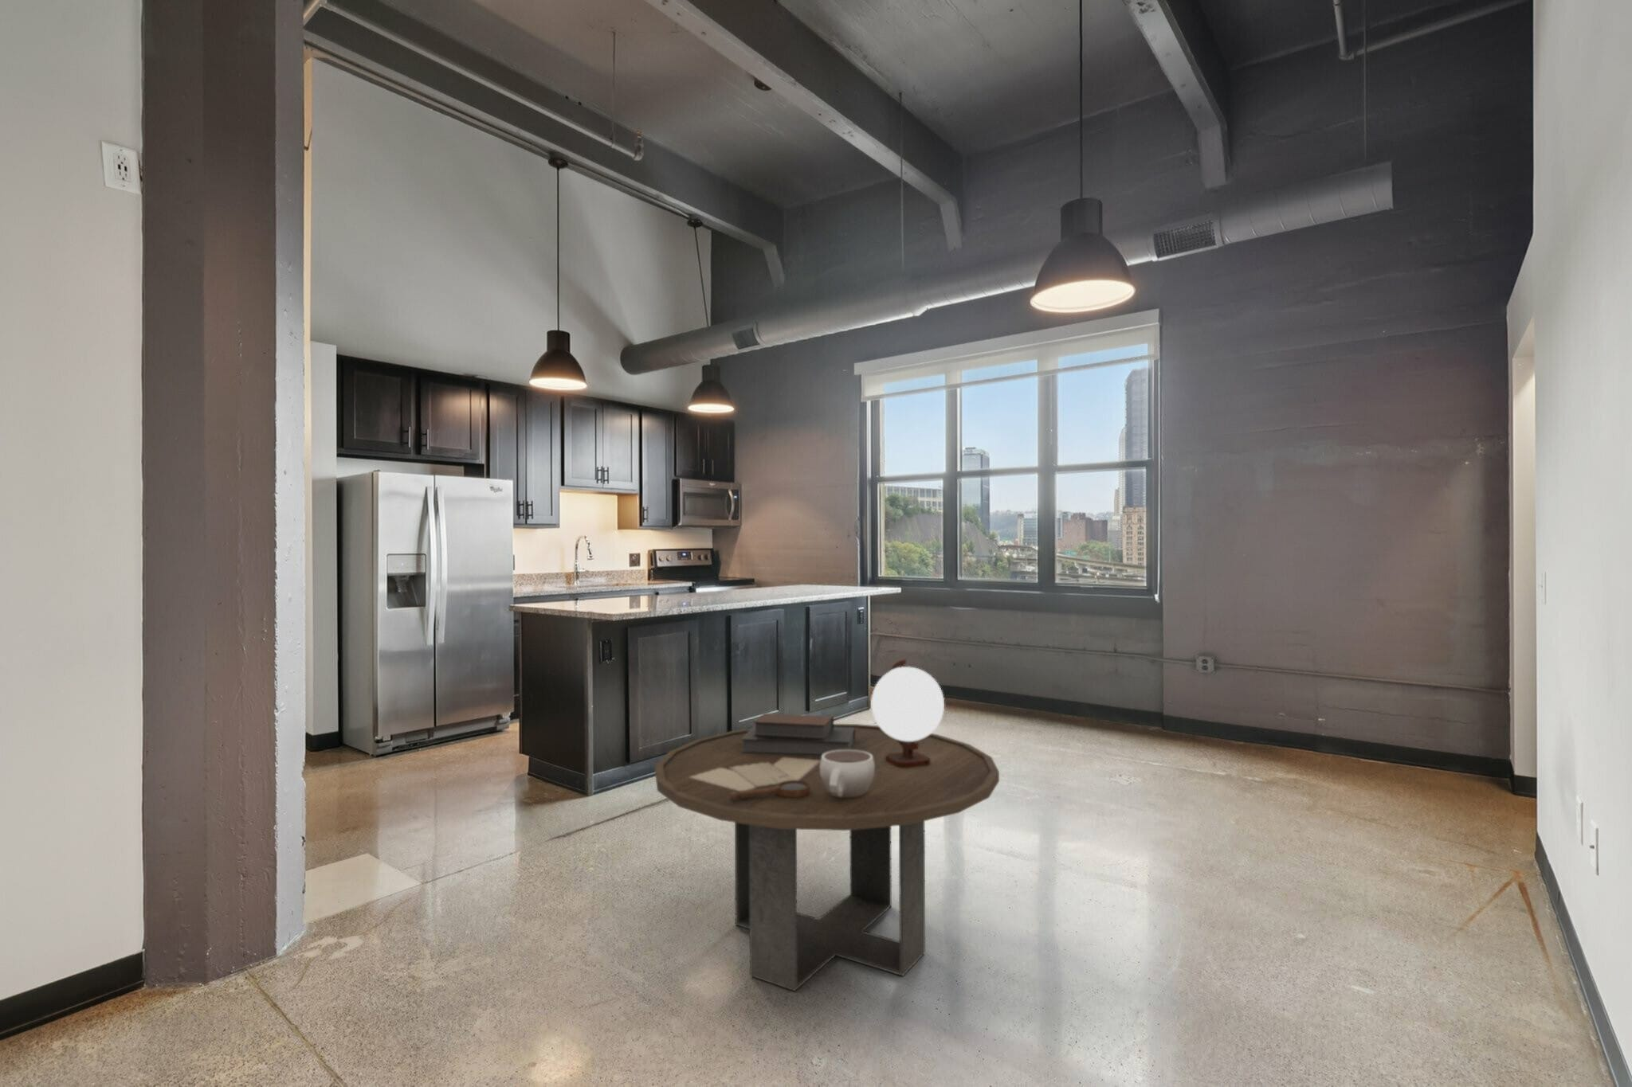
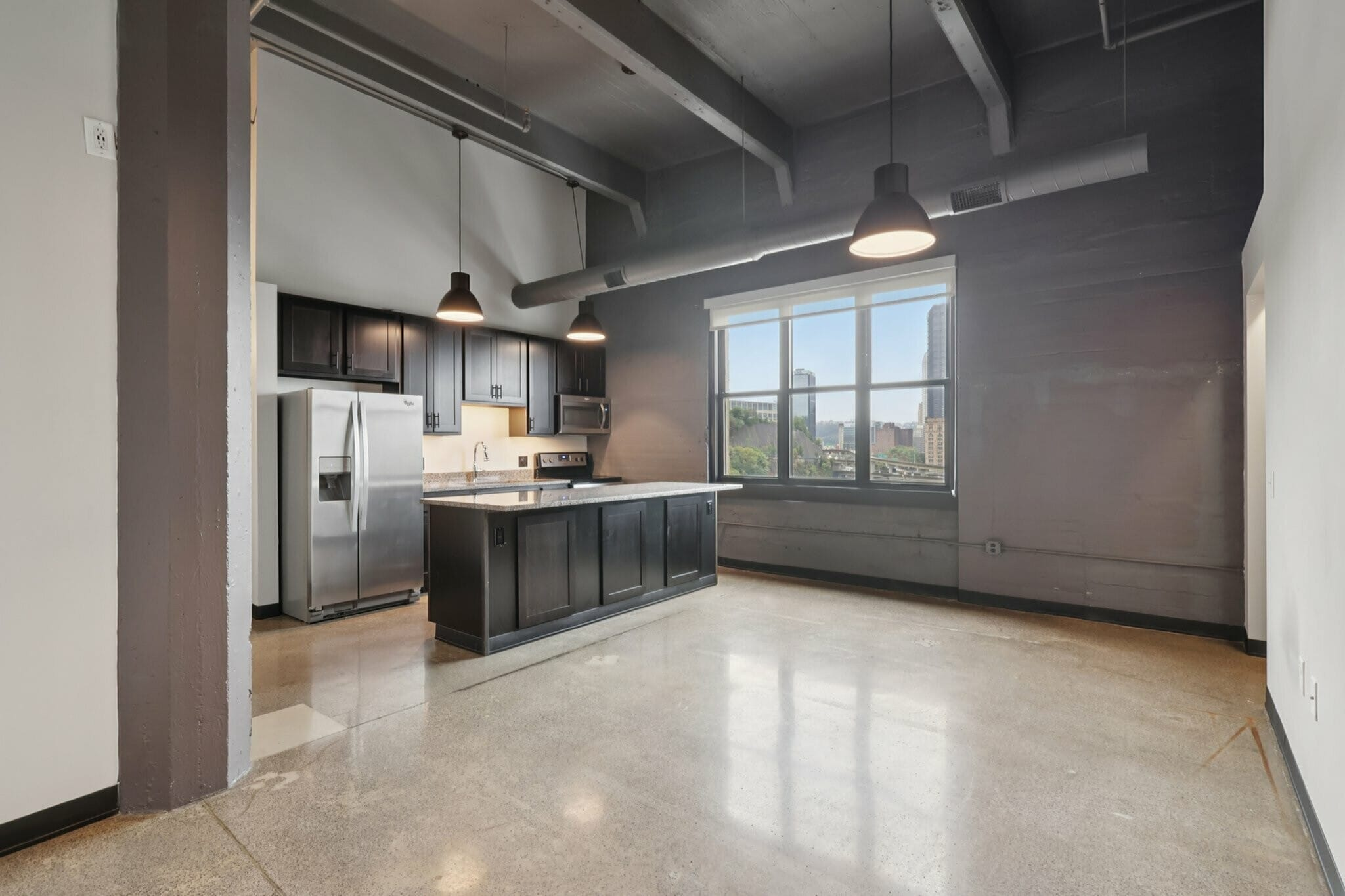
- round table [654,659,1000,992]
